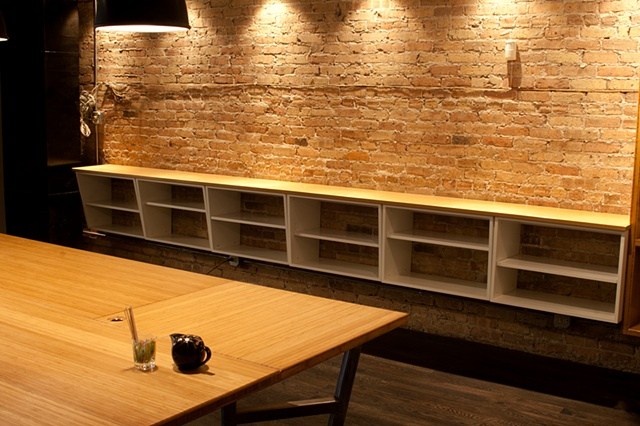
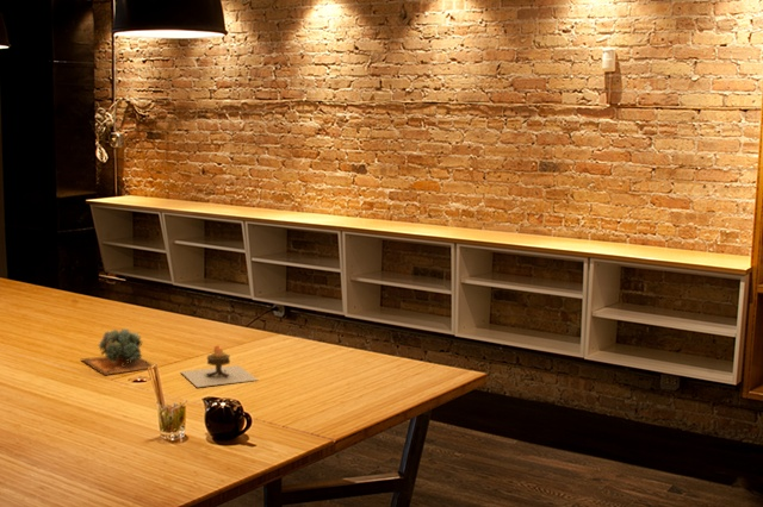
+ succulent plant [80,327,154,376]
+ candle [179,344,259,388]
